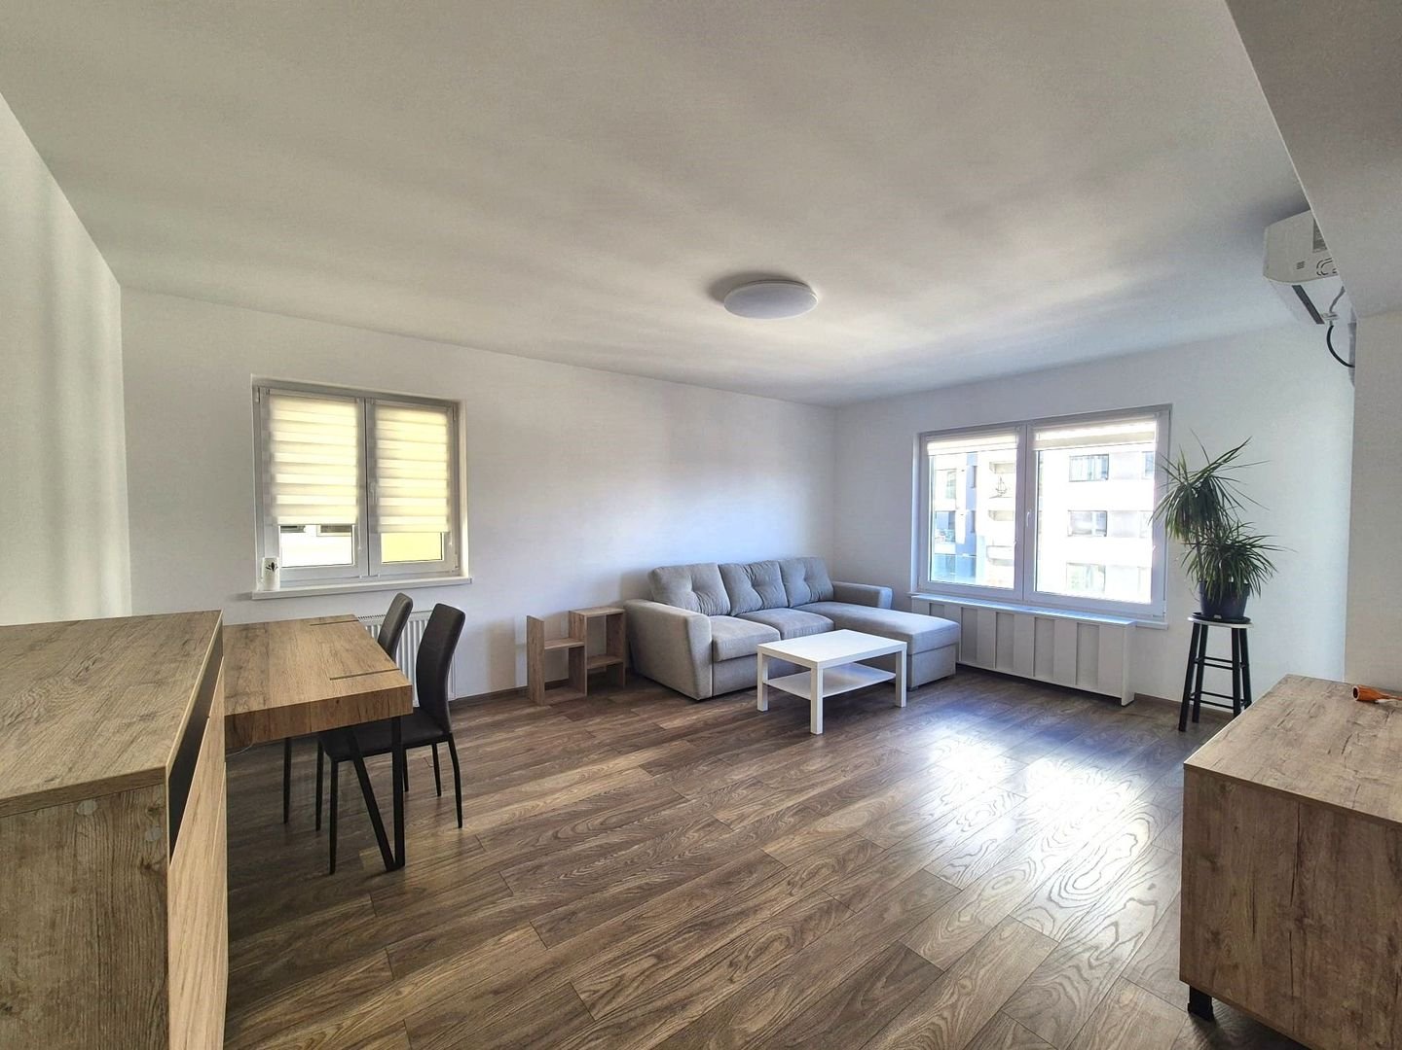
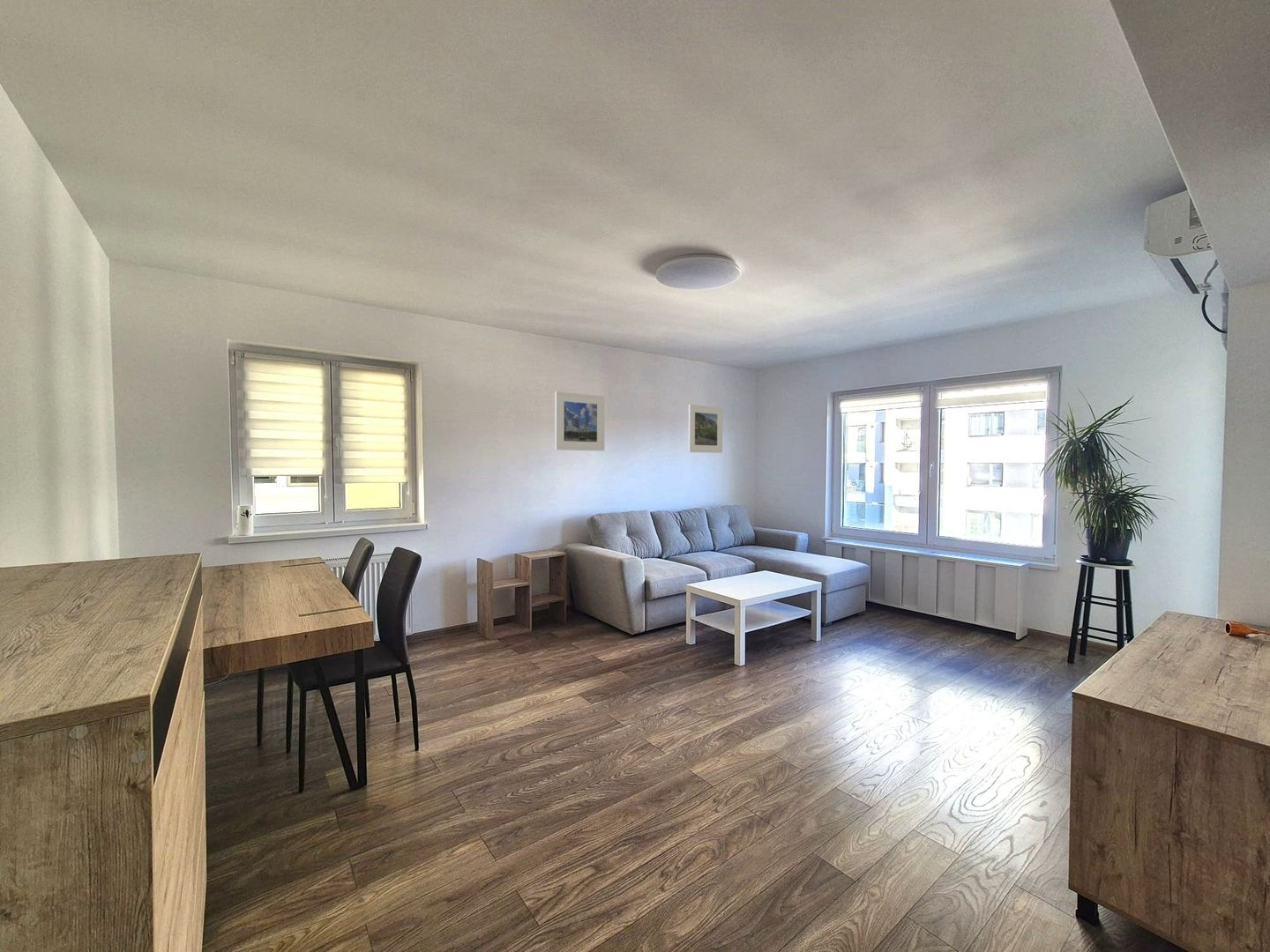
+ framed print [687,404,723,454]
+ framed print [554,390,606,451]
